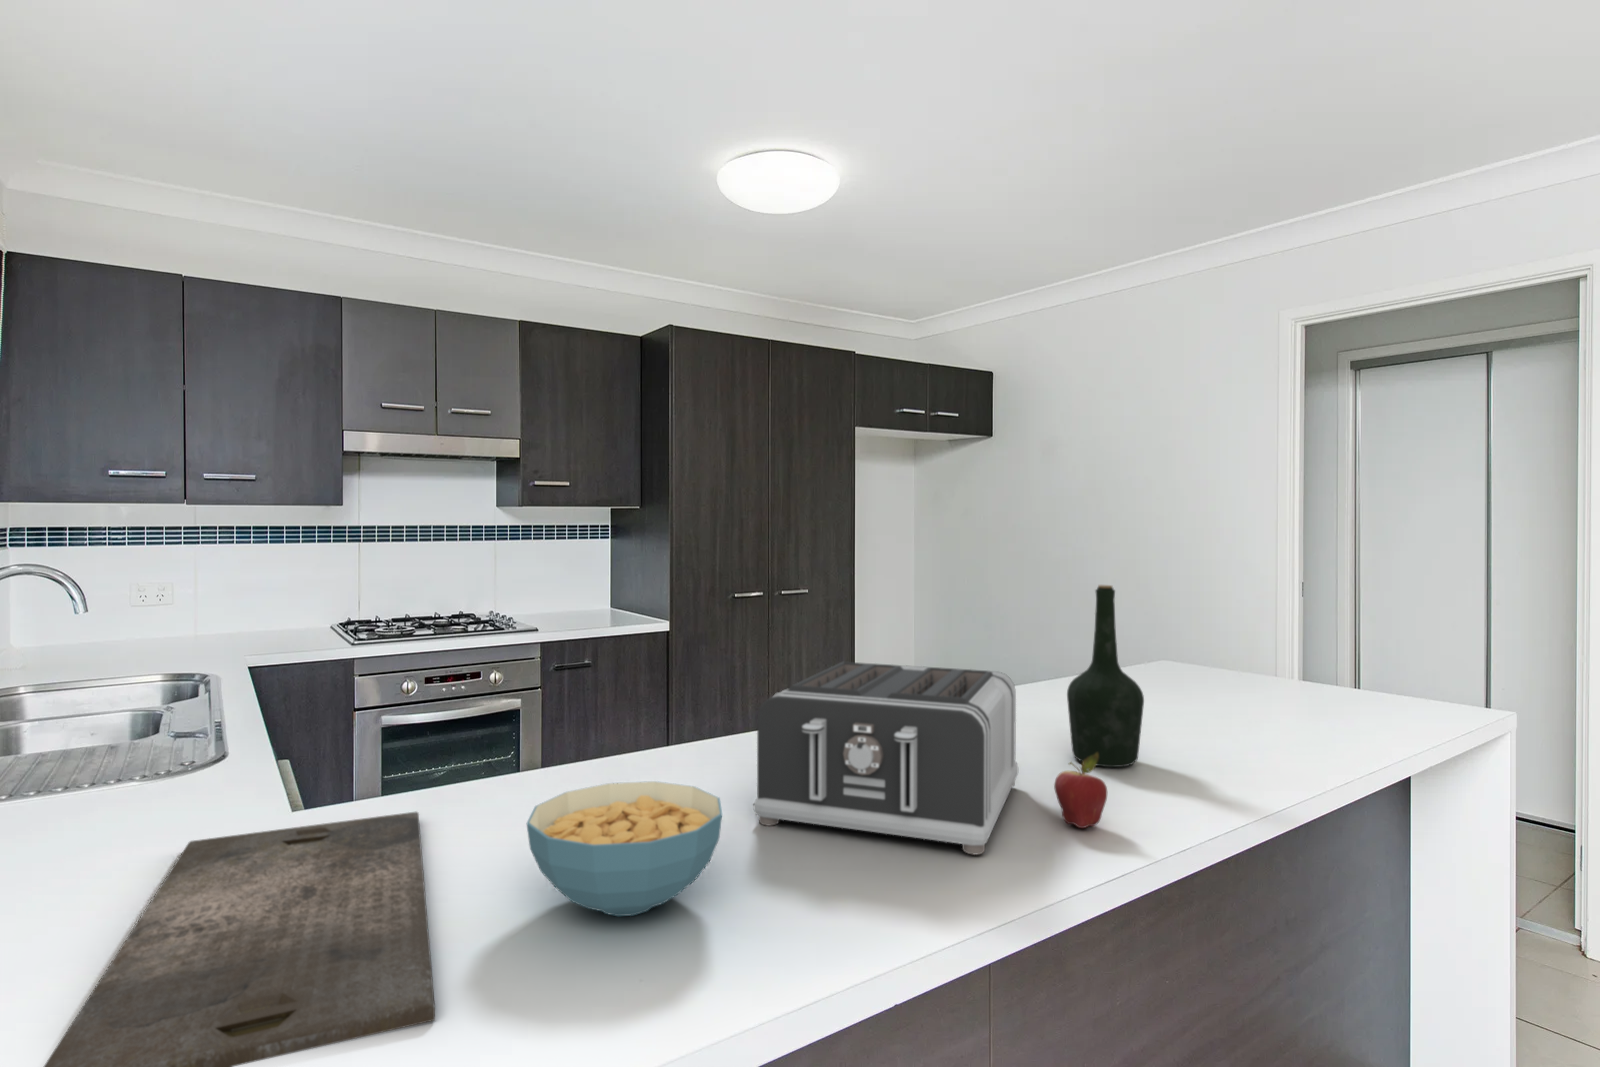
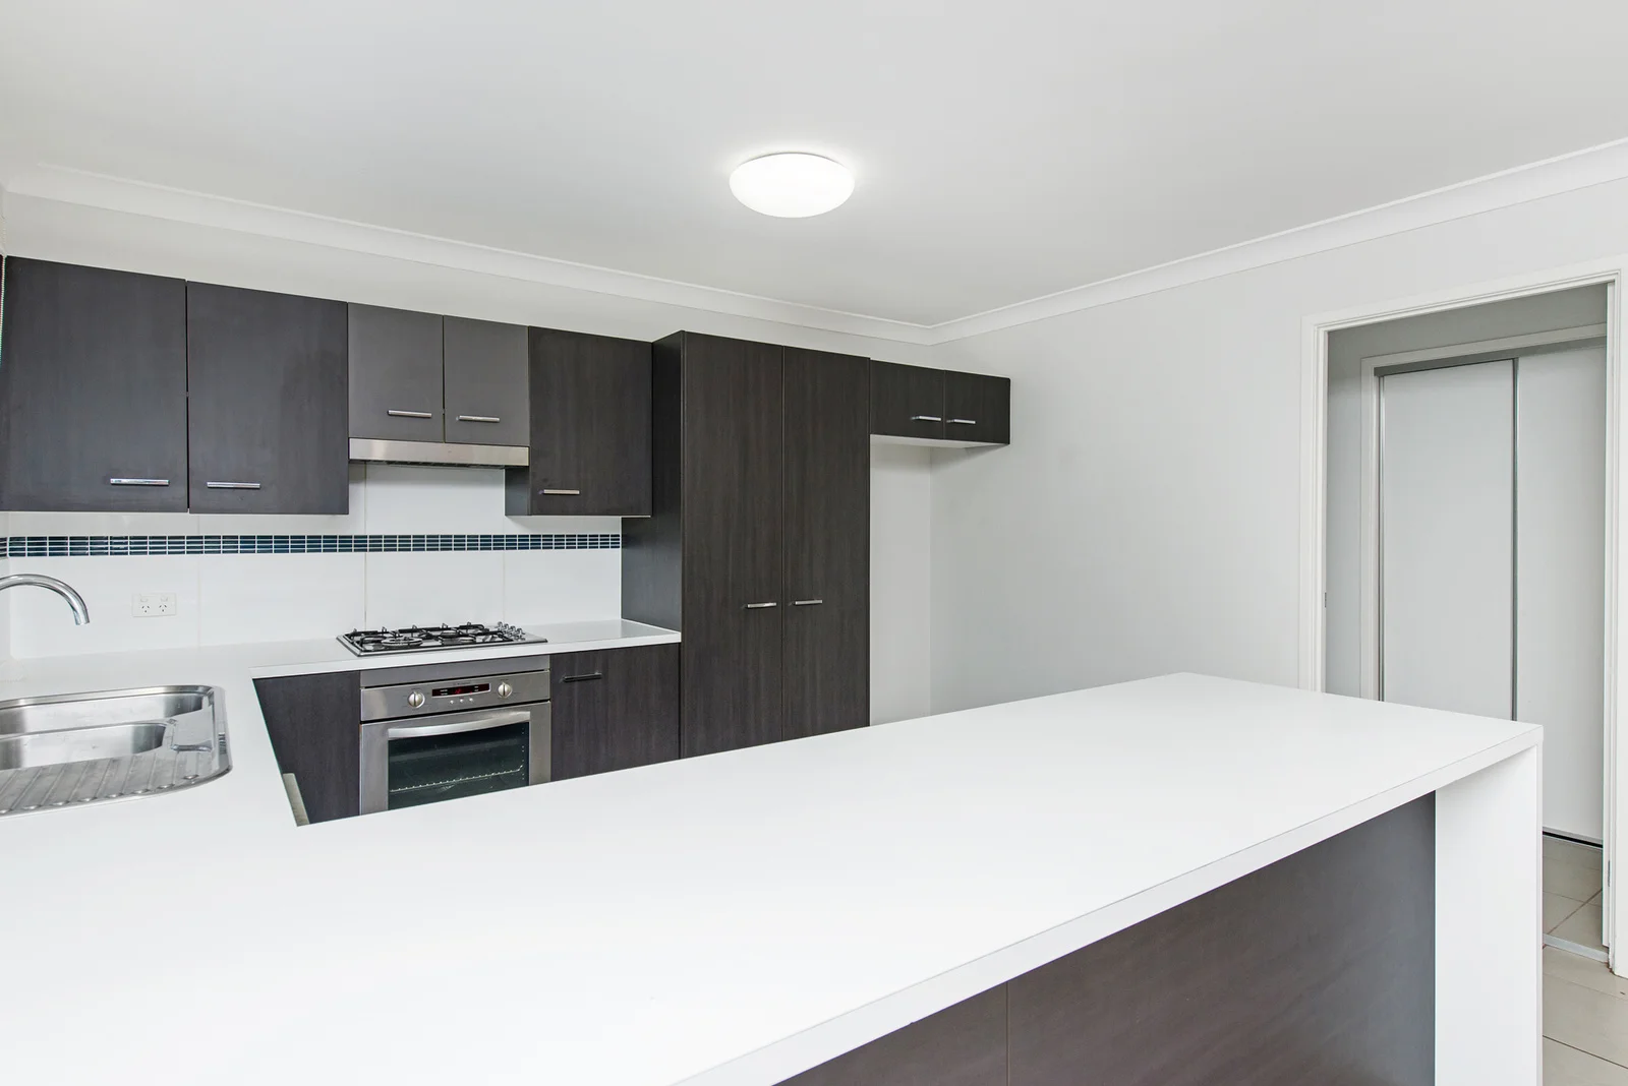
- bottle [1066,585,1145,768]
- cutting board [43,810,436,1067]
- fruit [1053,753,1108,829]
- toaster [753,661,1019,856]
- cereal bowl [527,780,723,917]
